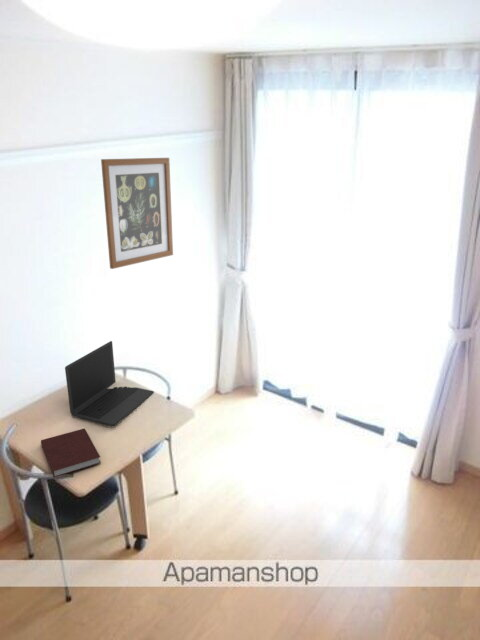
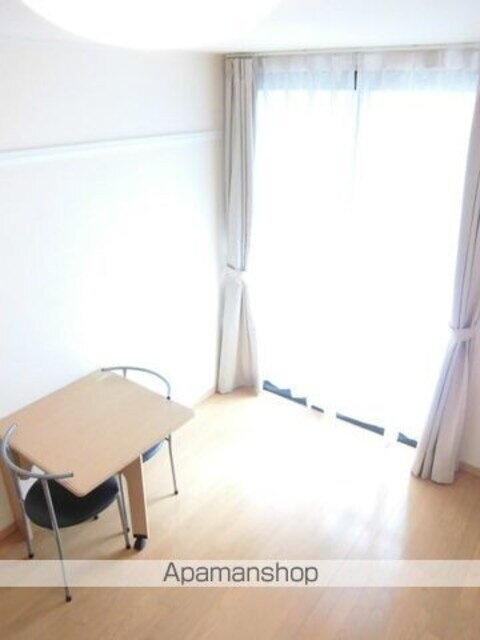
- notebook [40,428,102,478]
- laptop [64,340,155,427]
- wall art [100,157,174,270]
